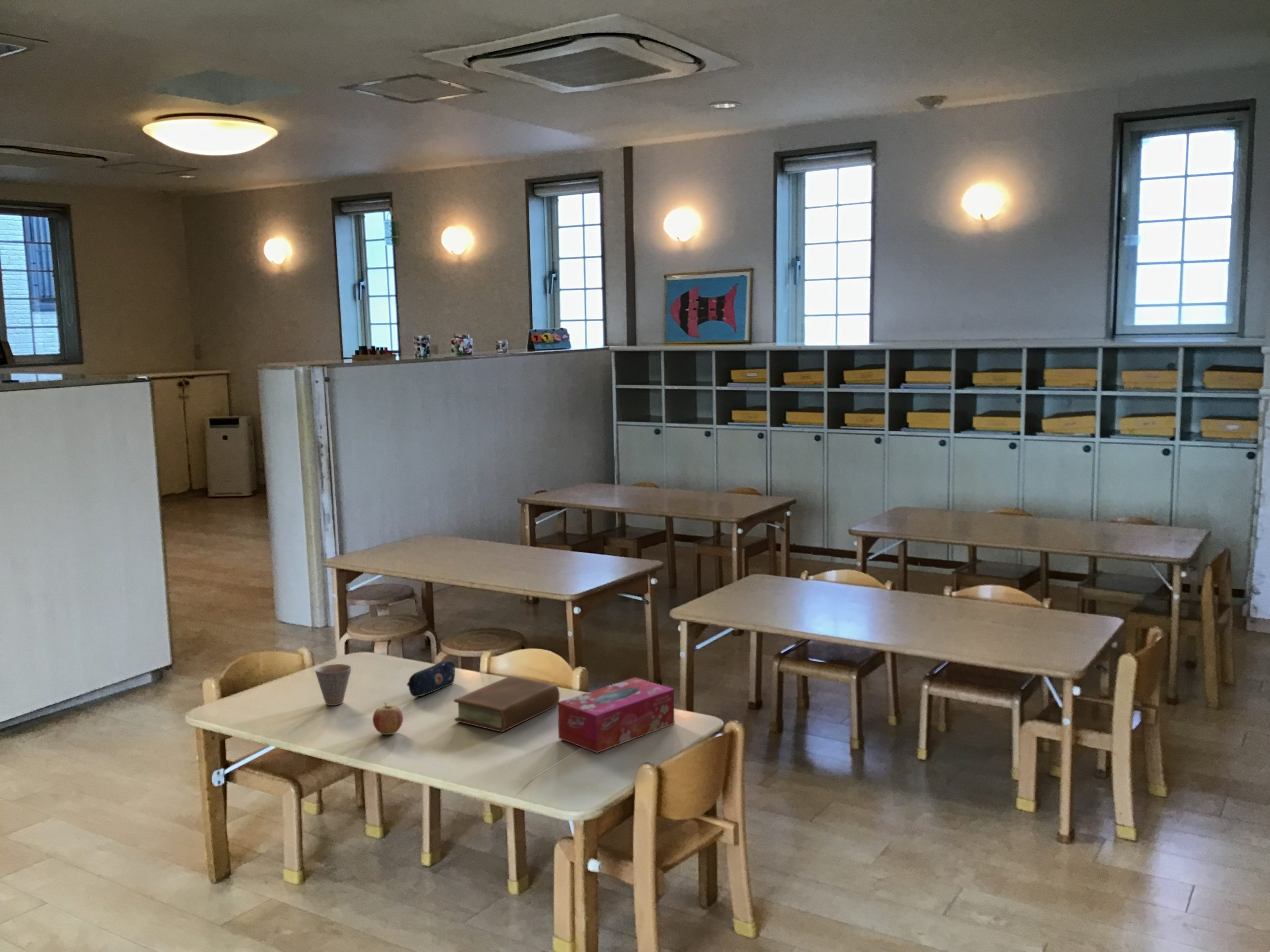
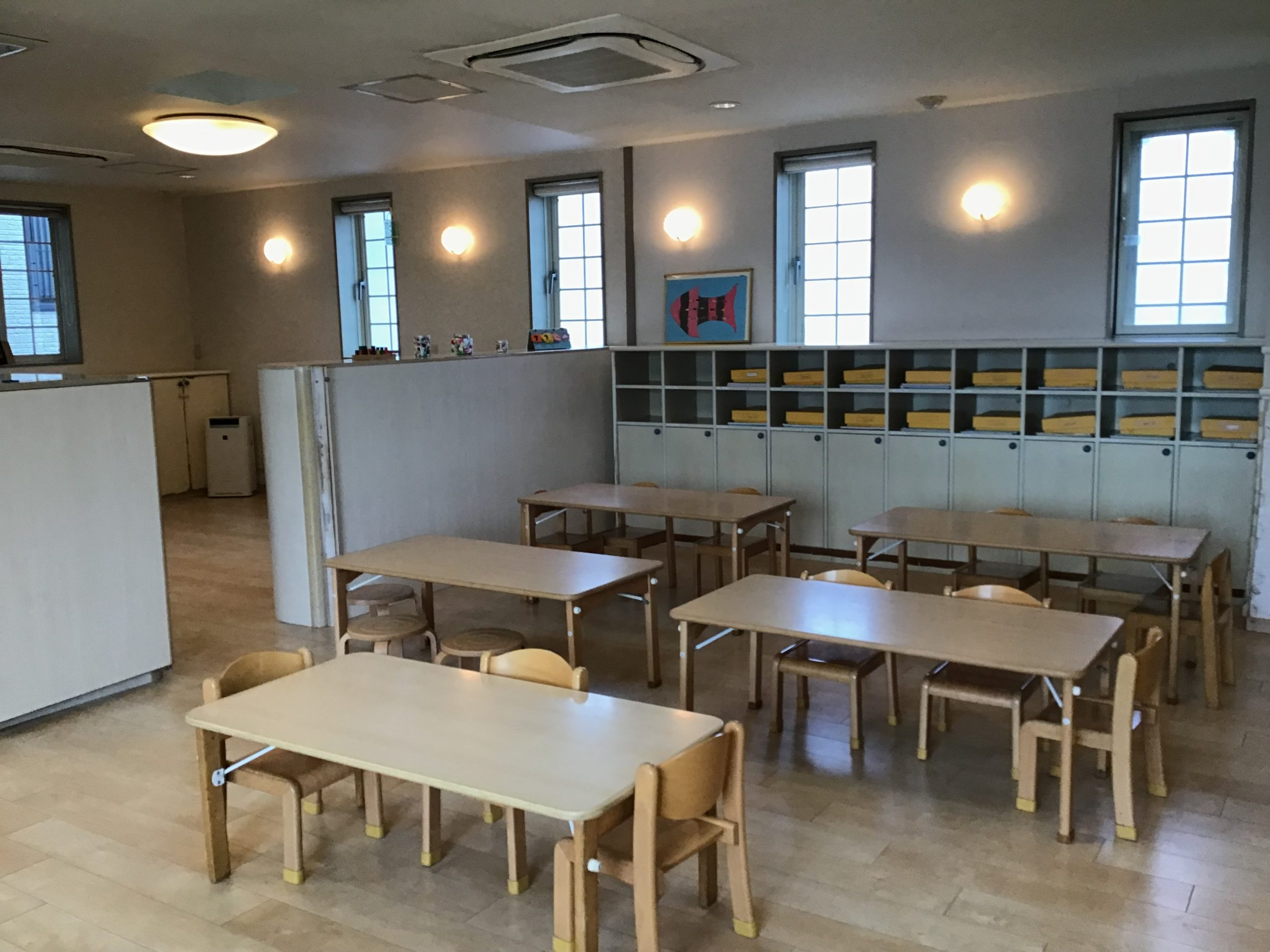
- pencil case [406,660,456,697]
- fruit [372,702,404,735]
- cup [315,663,352,706]
- book [453,675,560,733]
- tissue box [557,677,675,754]
